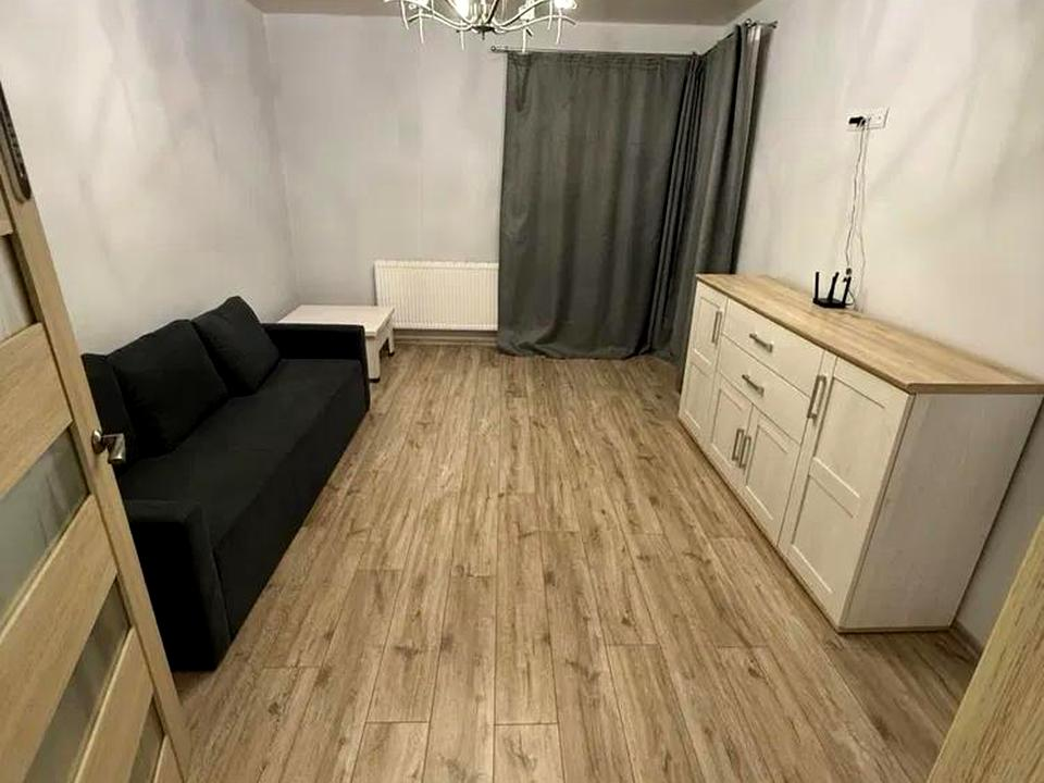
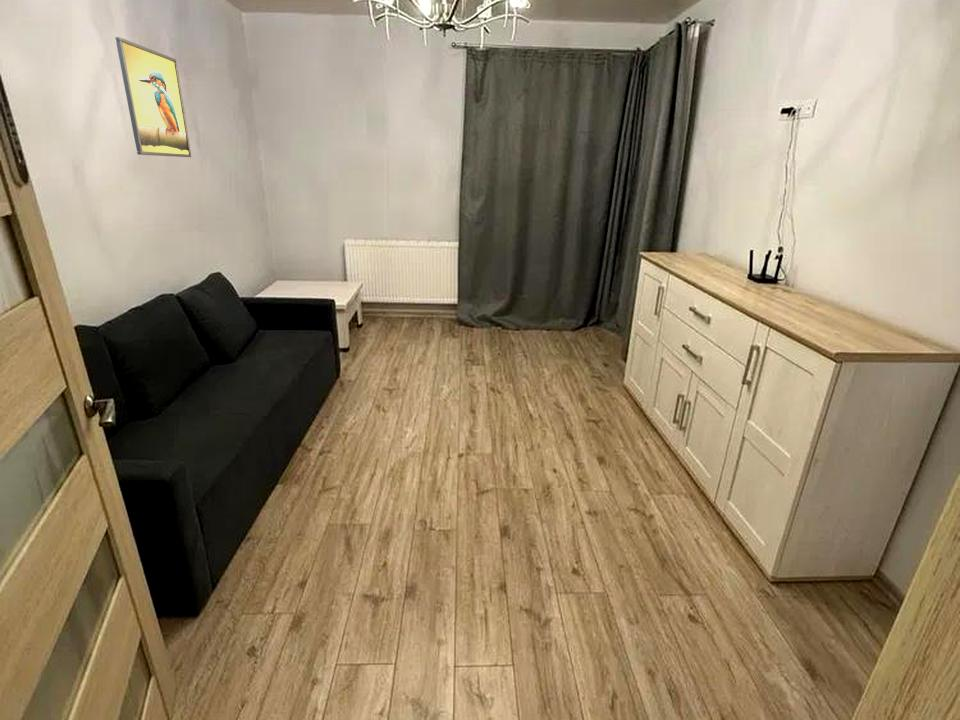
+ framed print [114,36,192,158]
